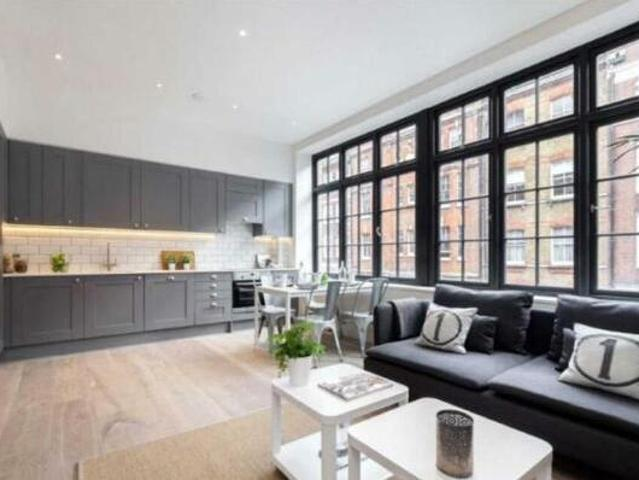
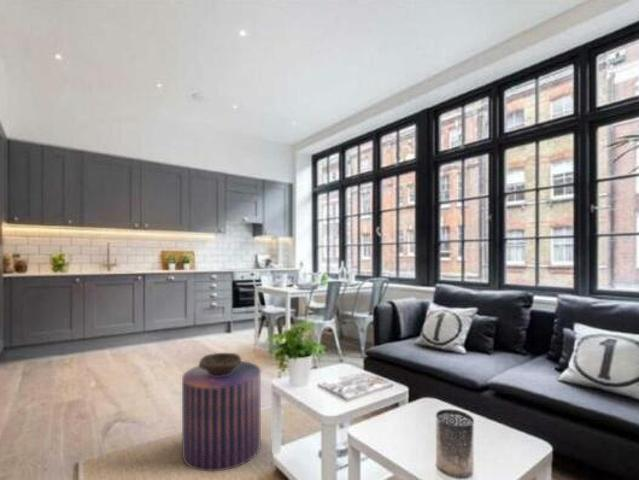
+ wooden bowl [198,352,242,375]
+ pouf [181,360,262,472]
